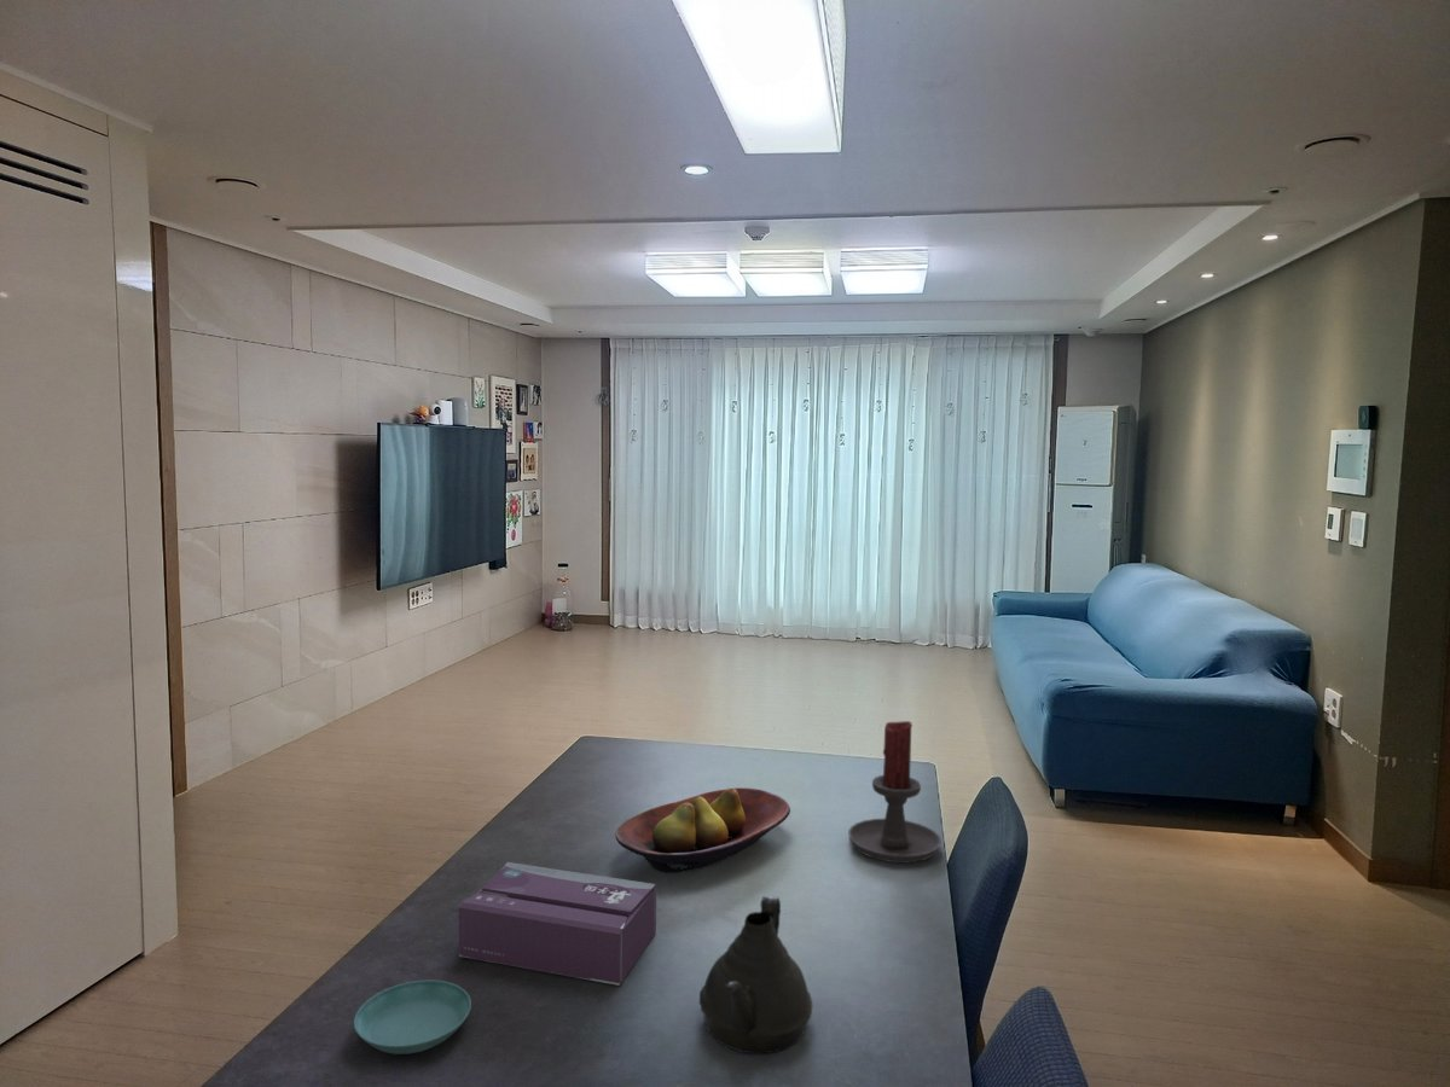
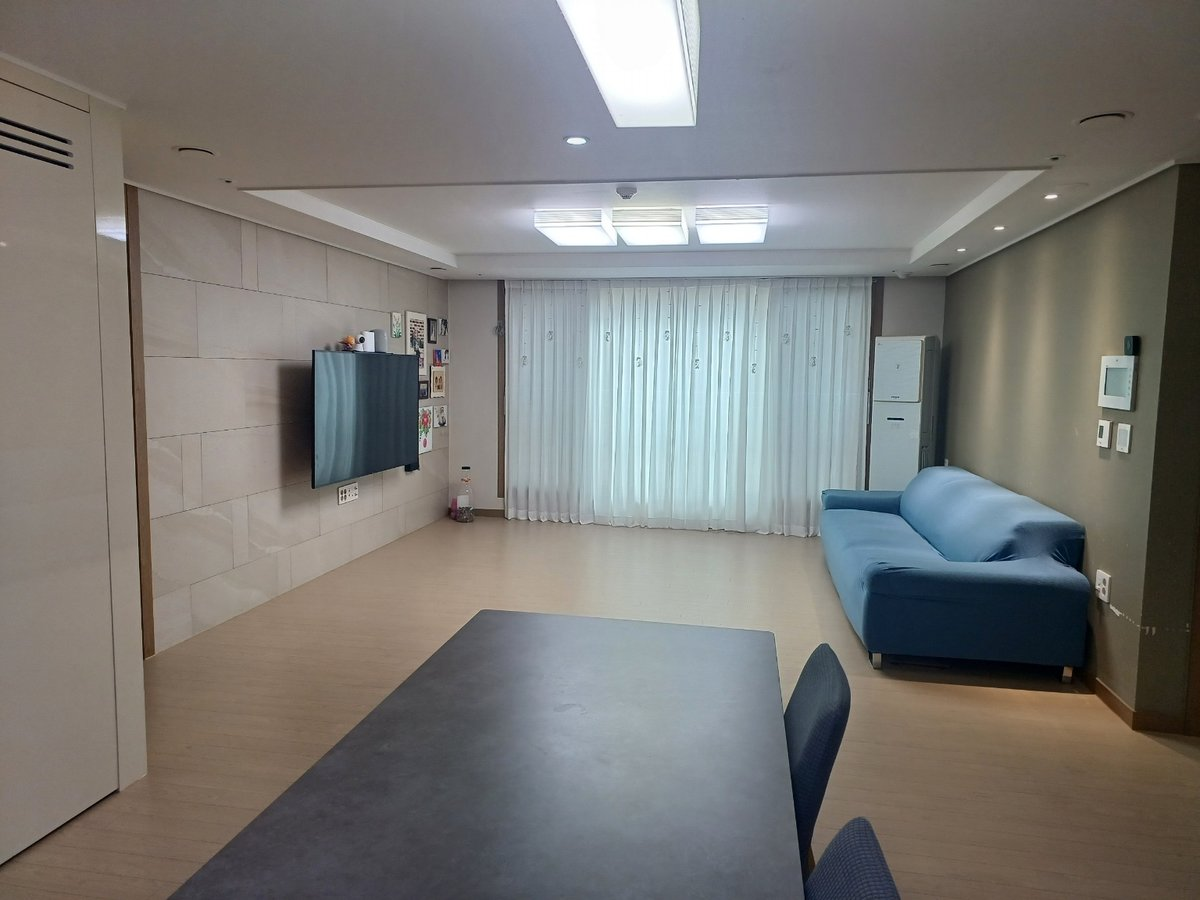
- teapot [698,894,813,1054]
- tissue box [458,861,657,987]
- candle holder [847,720,942,864]
- fruit bowl [614,786,791,874]
- saucer [353,980,472,1056]
